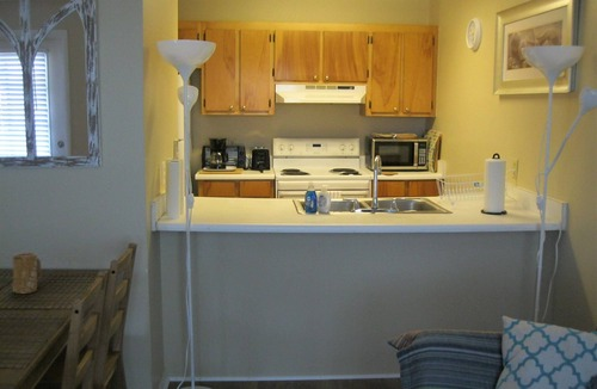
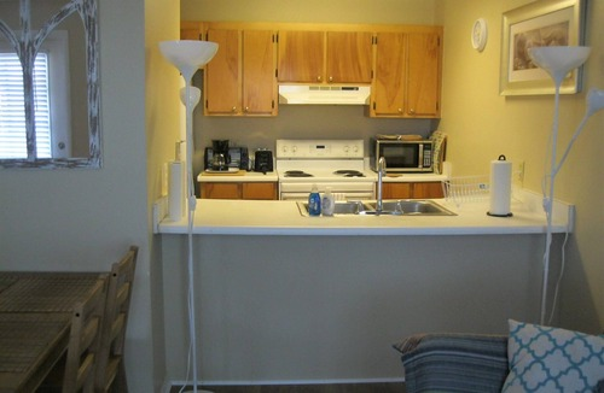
- mug [12,252,42,295]
